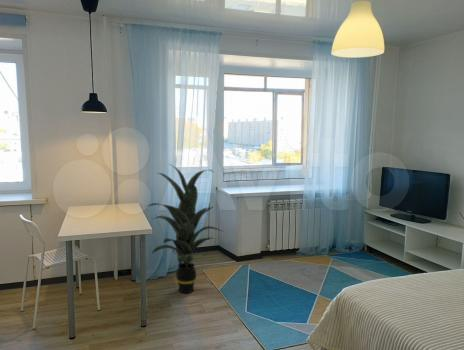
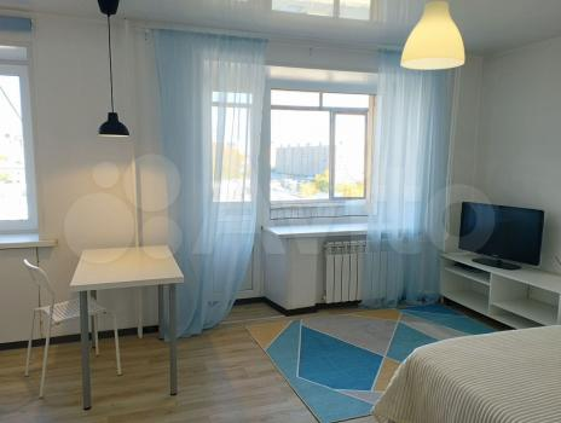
- indoor plant [146,163,224,294]
